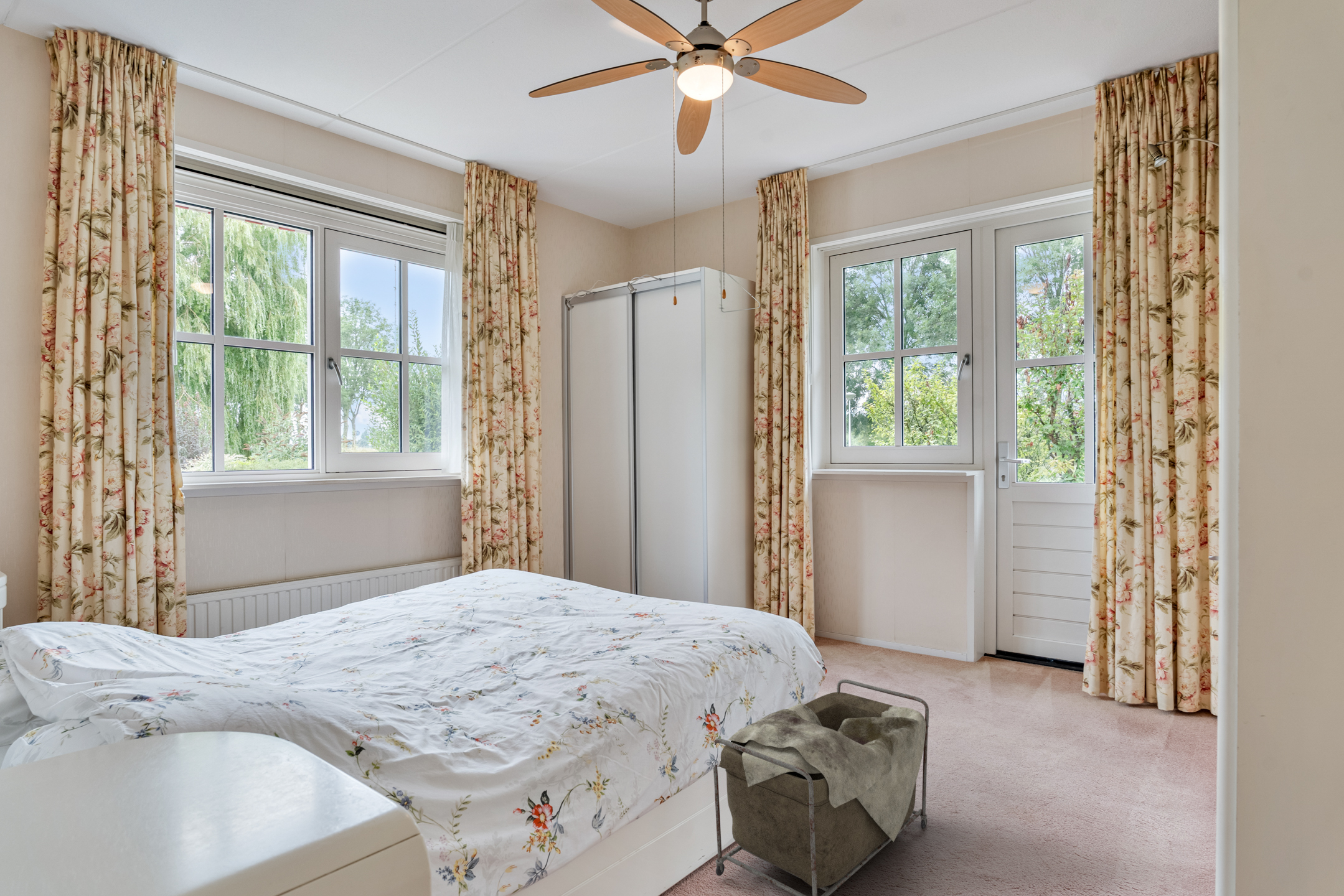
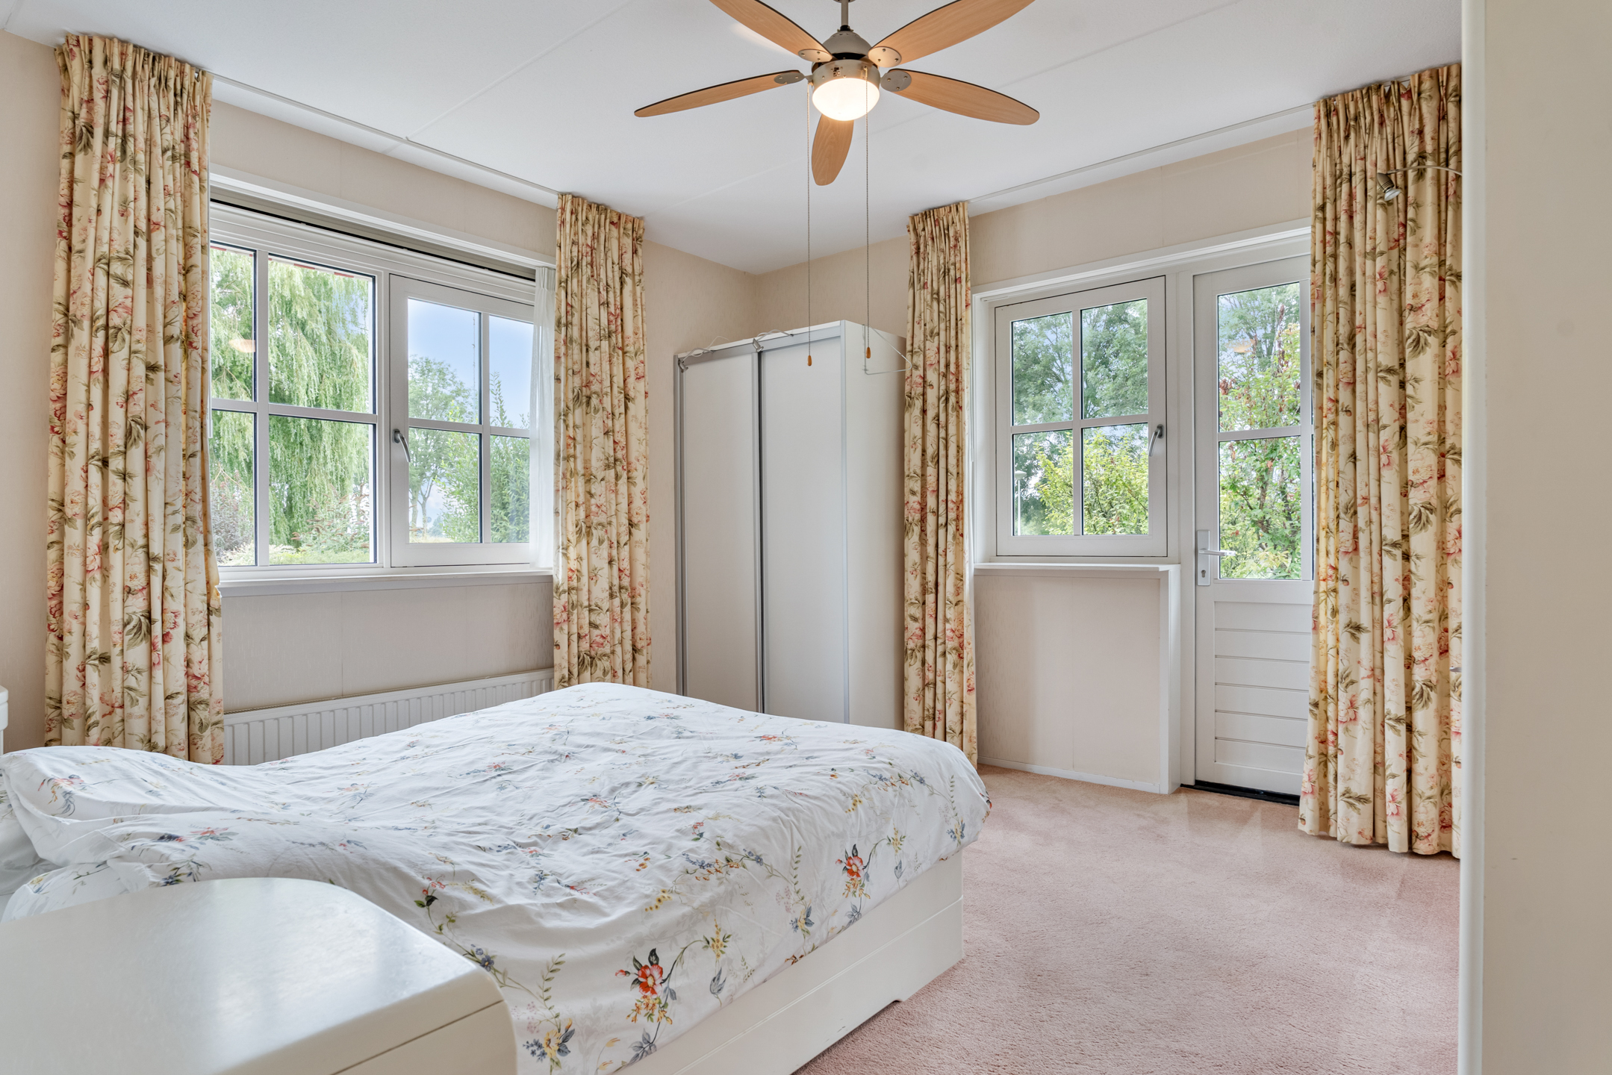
- laundry basket [713,679,929,896]
